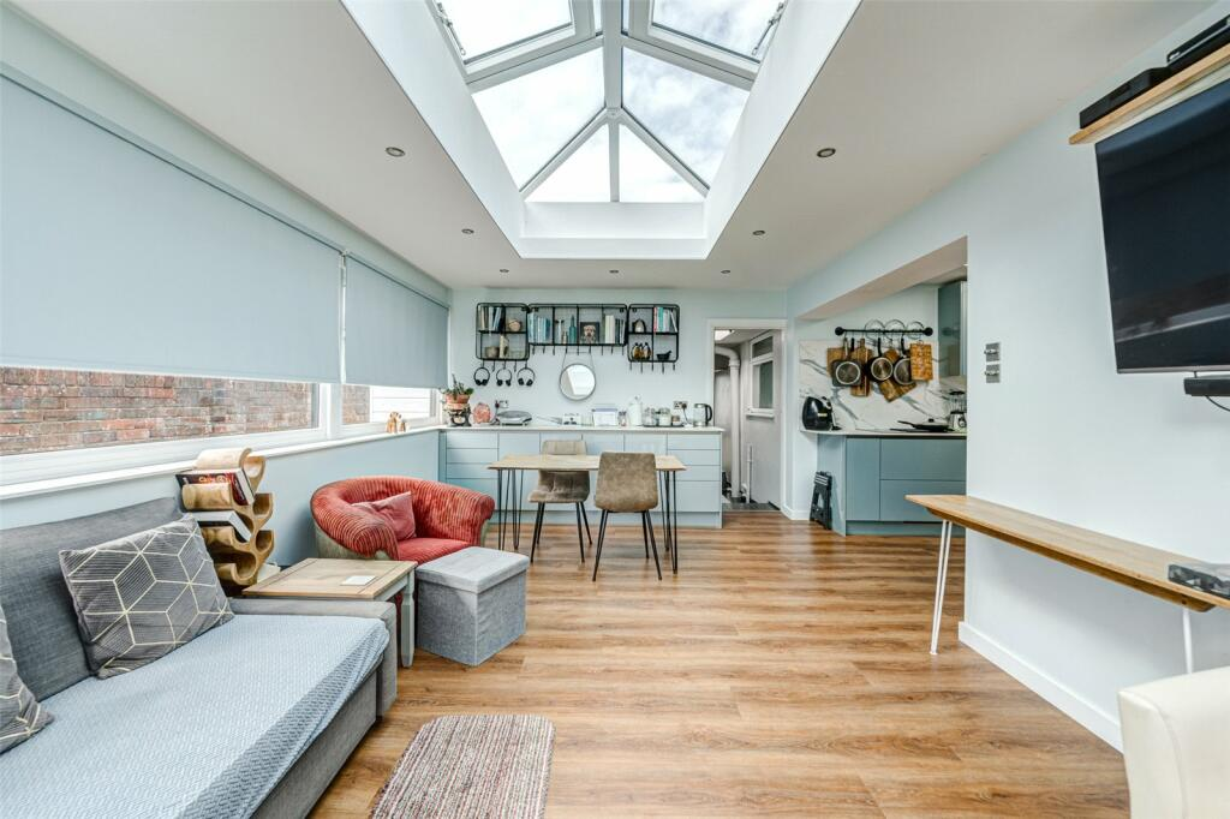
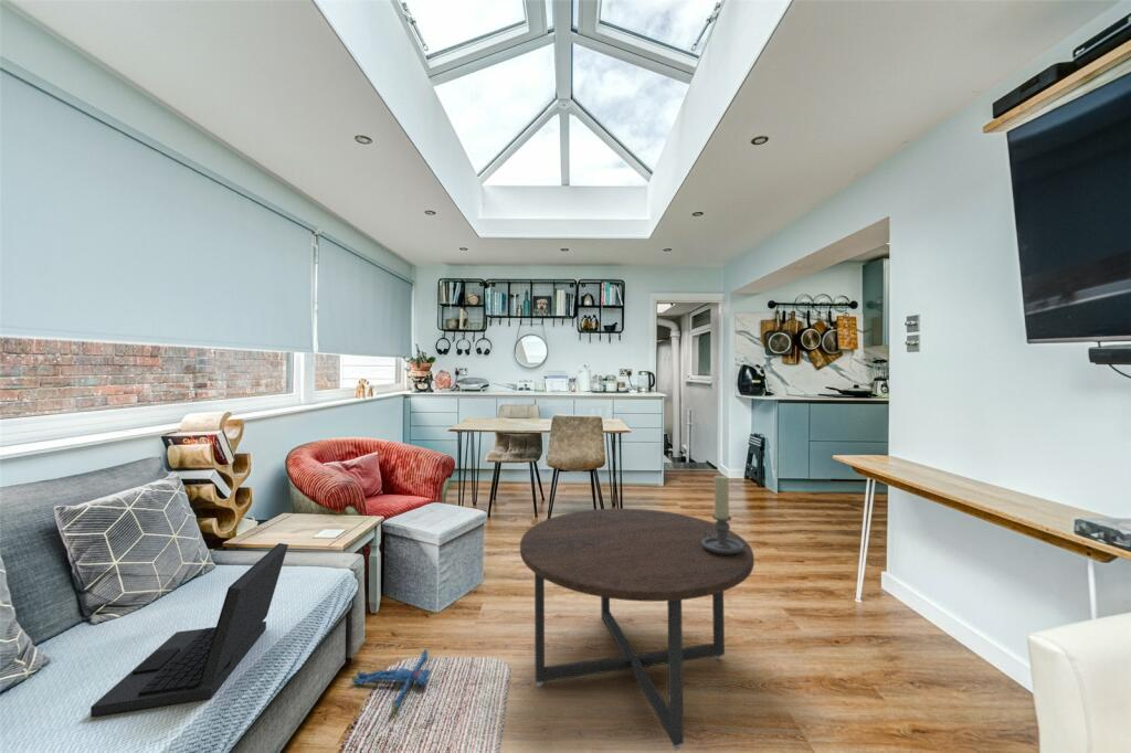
+ coffee table [519,508,755,752]
+ candle holder [701,474,744,554]
+ plush toy [350,647,432,714]
+ laptop [89,542,289,718]
